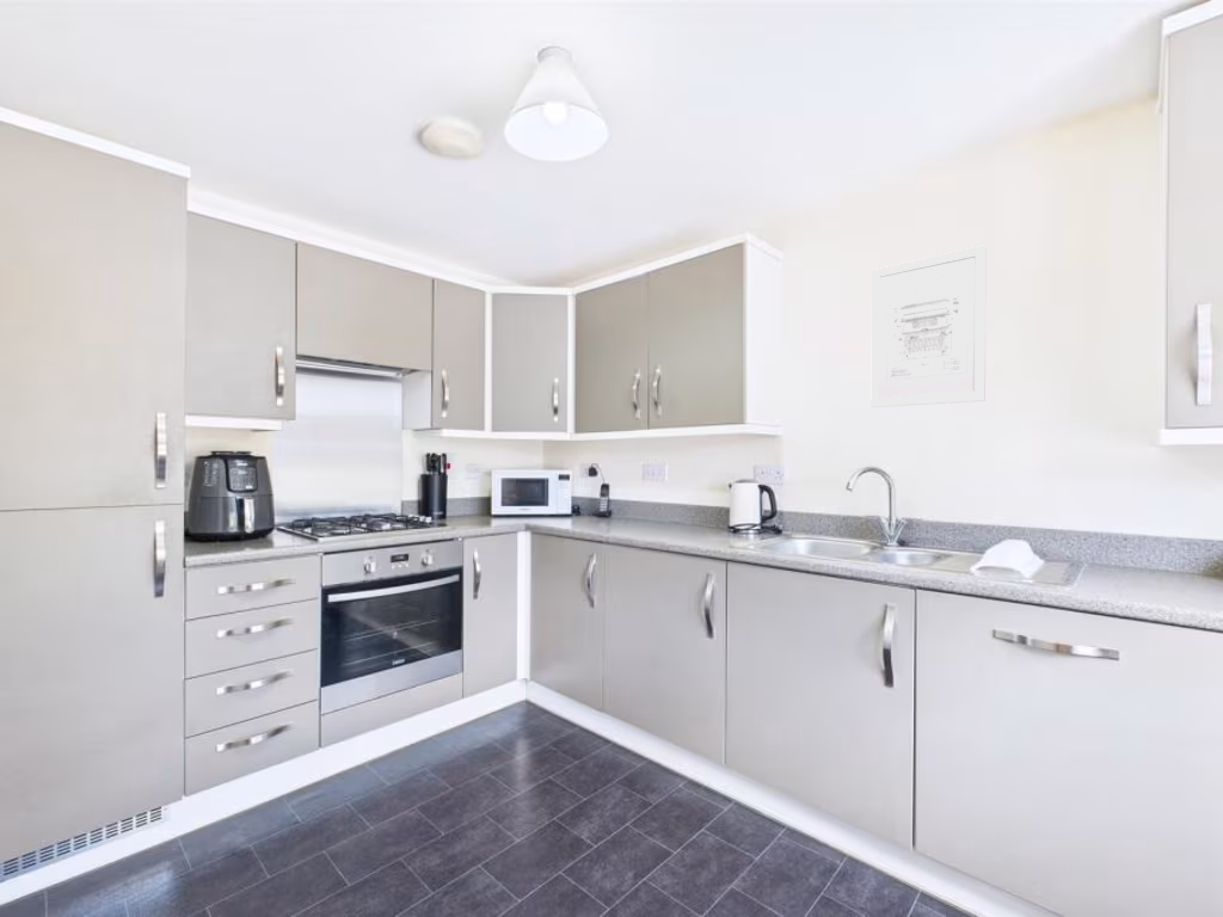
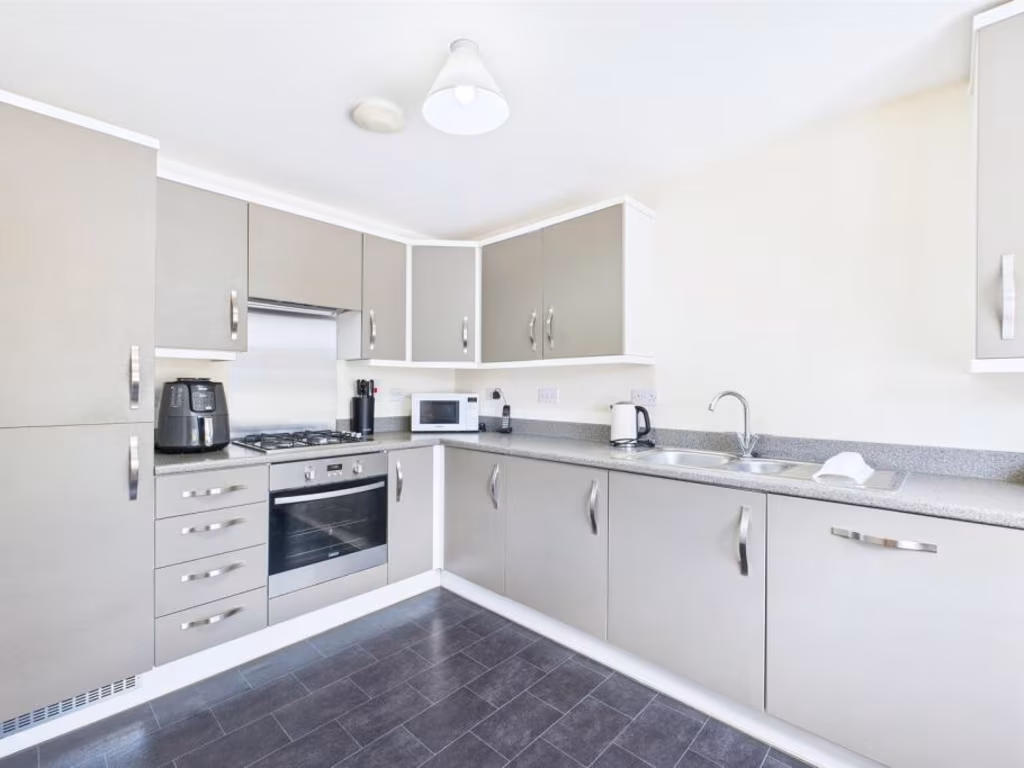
- wall art [869,244,988,408]
